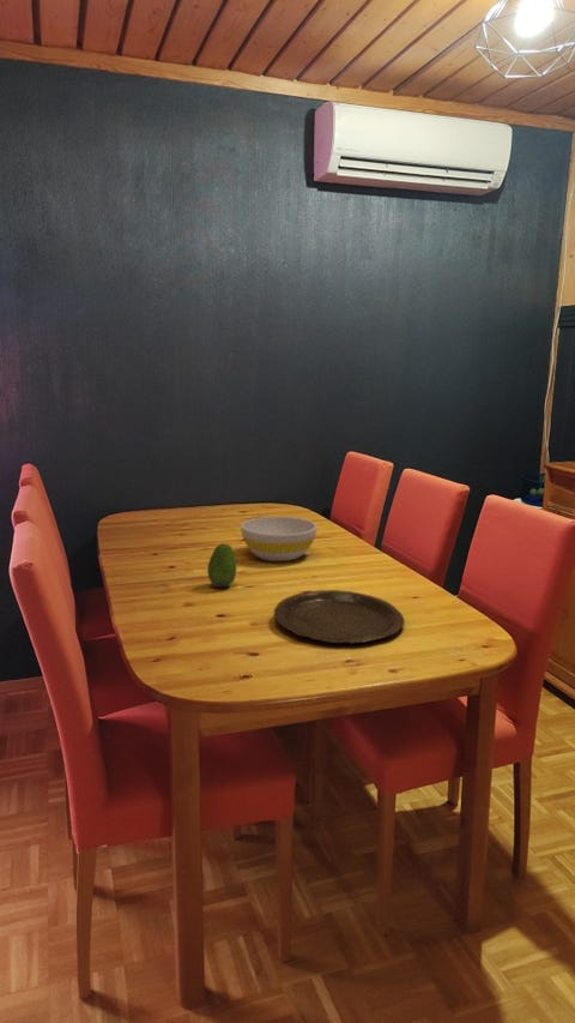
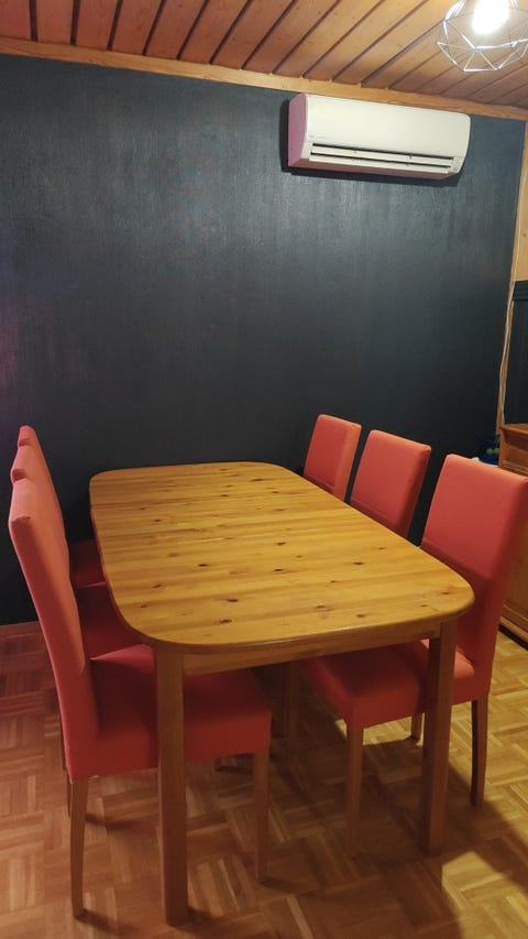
- plate [273,589,406,645]
- fruit [206,542,237,589]
- bowl [240,516,319,562]
